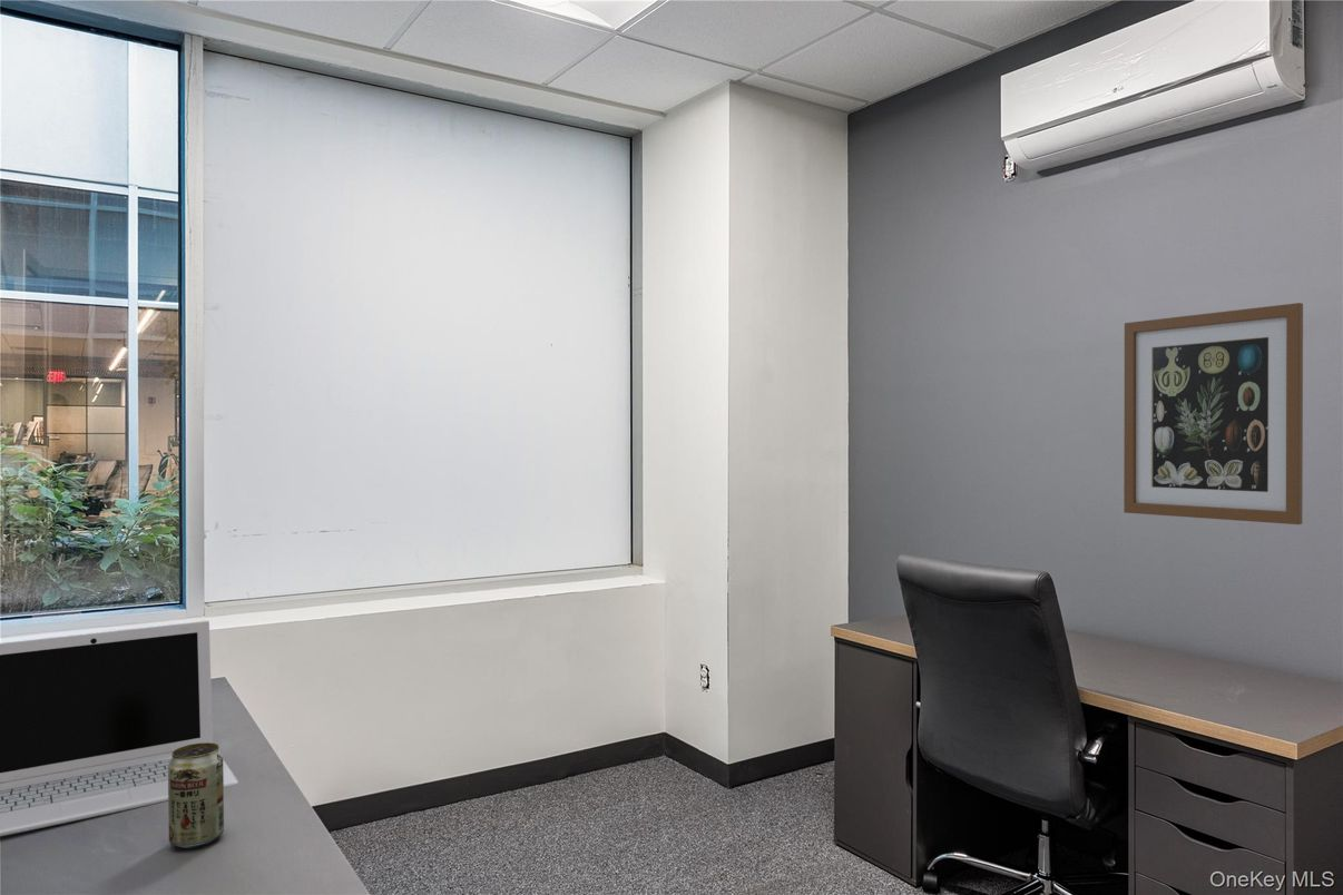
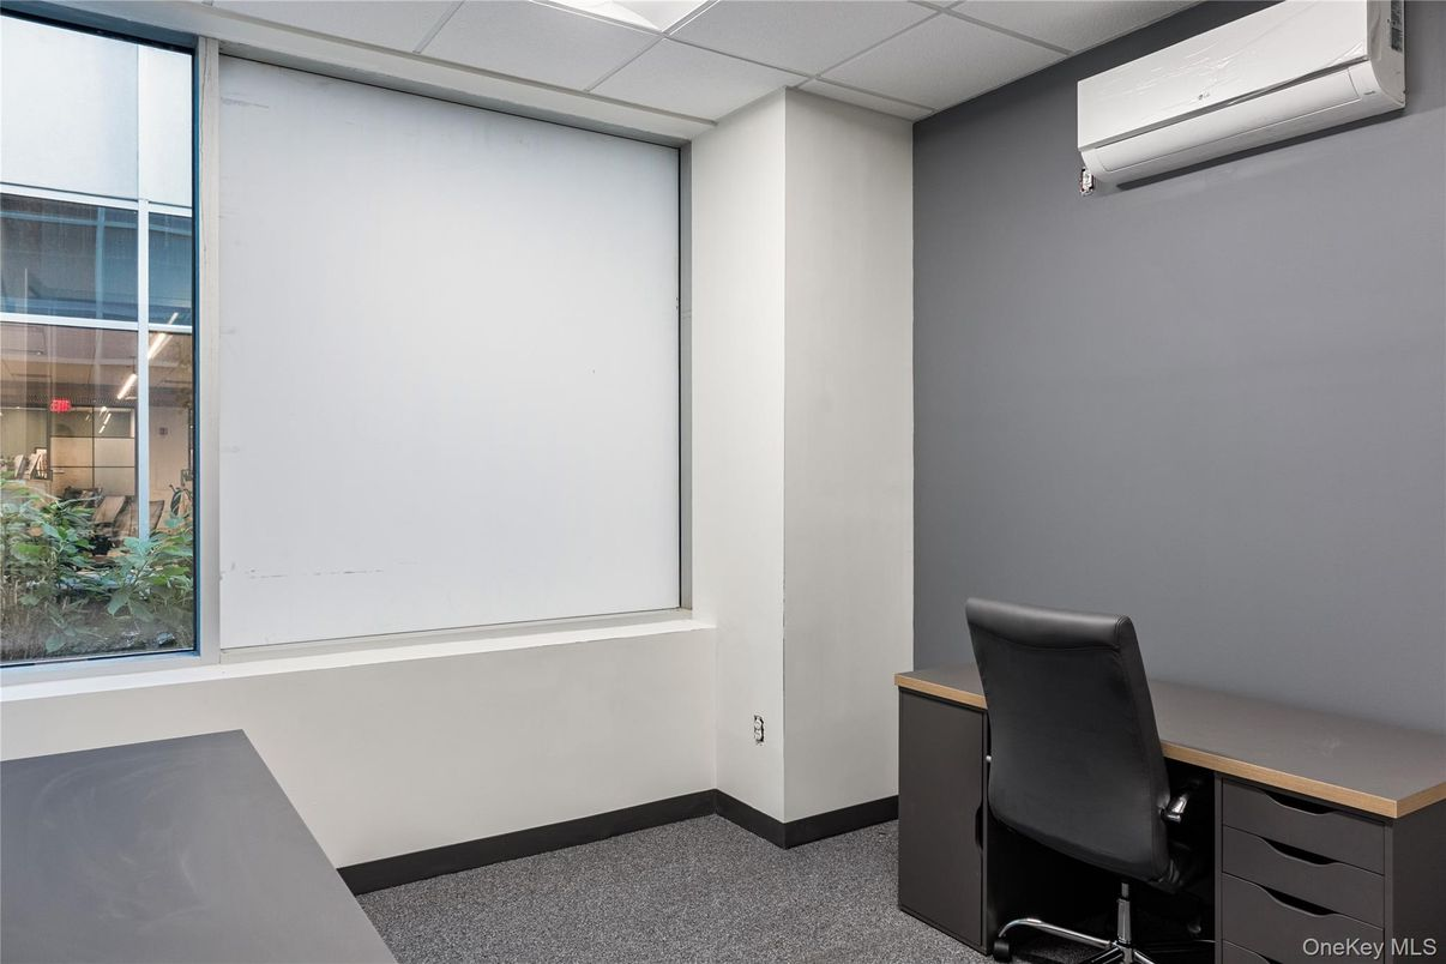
- beverage can [167,742,225,849]
- laptop [0,620,239,837]
- wall art [1123,302,1304,525]
